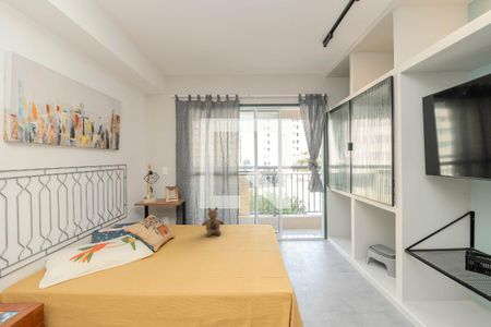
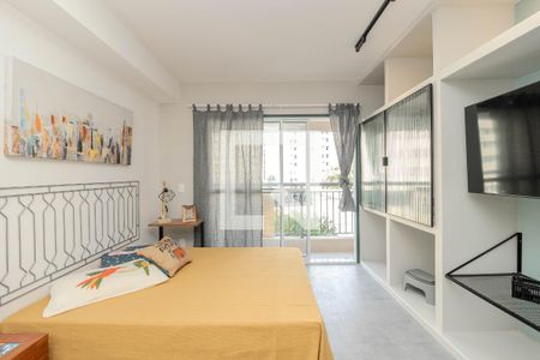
- teddy bear [201,206,225,238]
